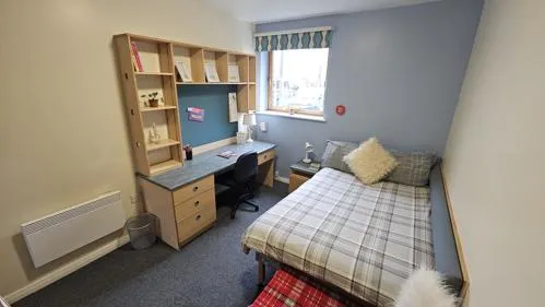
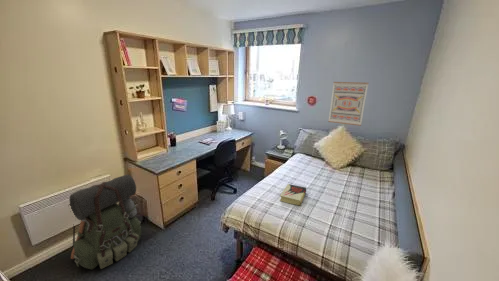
+ book [279,183,307,207]
+ backpack [68,174,142,270]
+ wall art [327,81,369,127]
